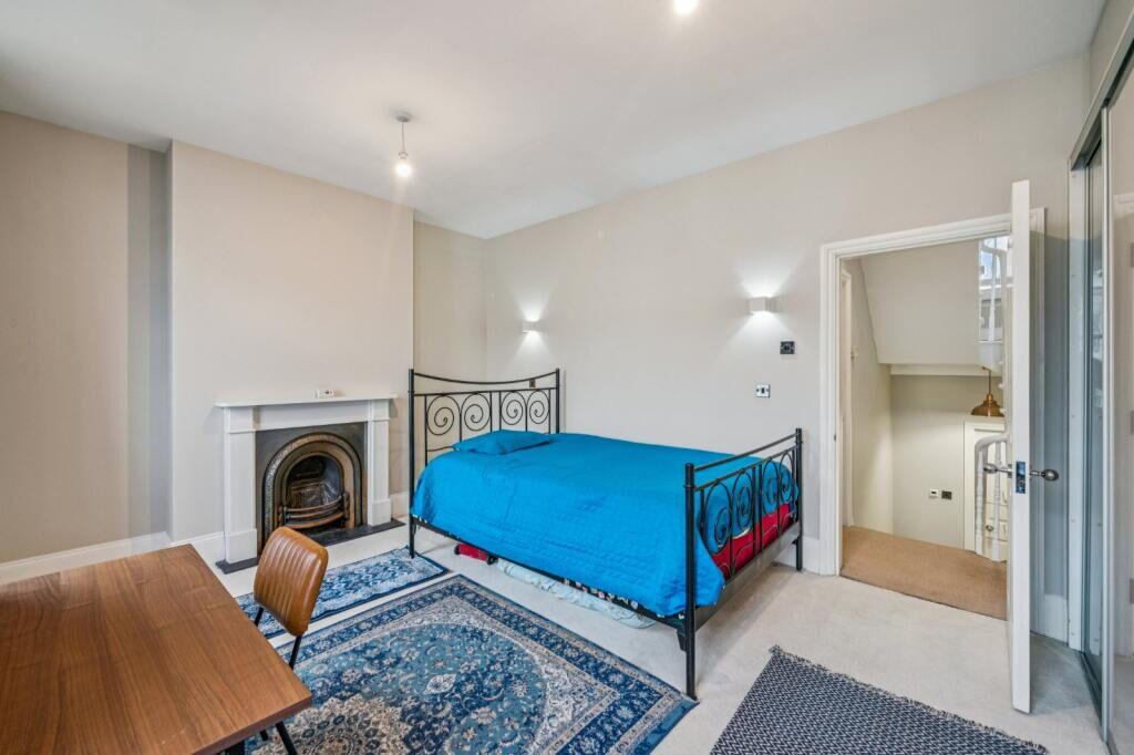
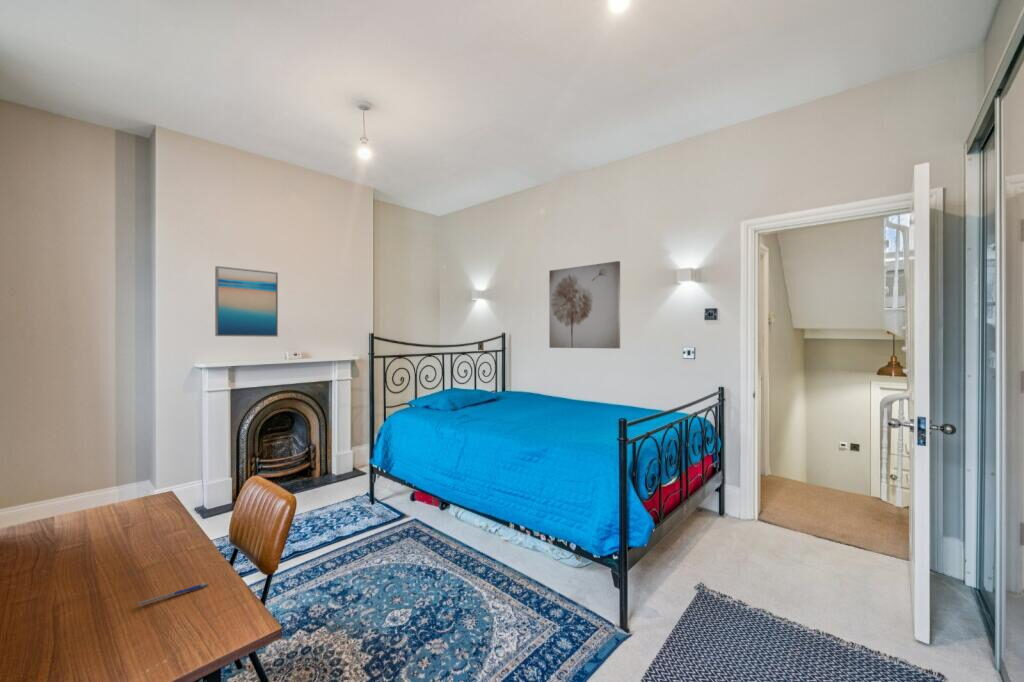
+ wall art [214,265,279,338]
+ pen [136,582,210,607]
+ wall art [548,260,621,350]
